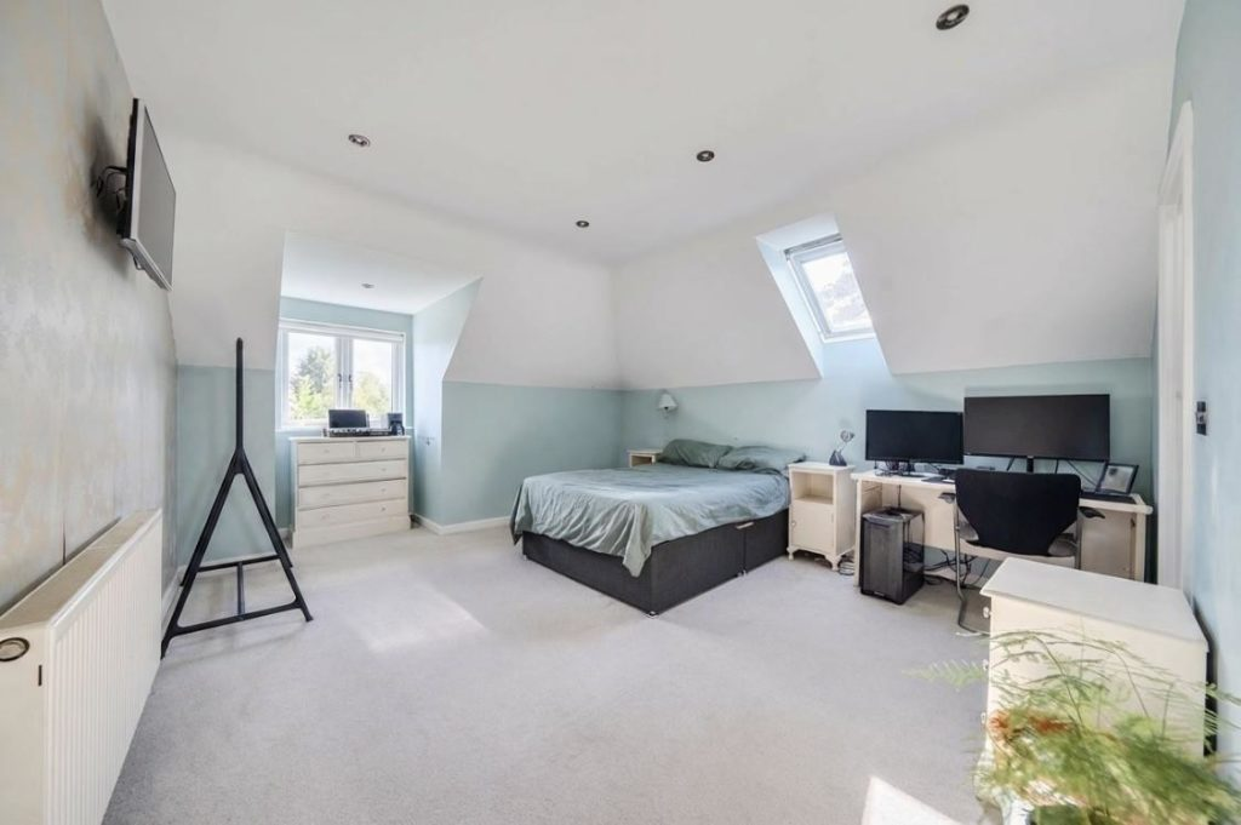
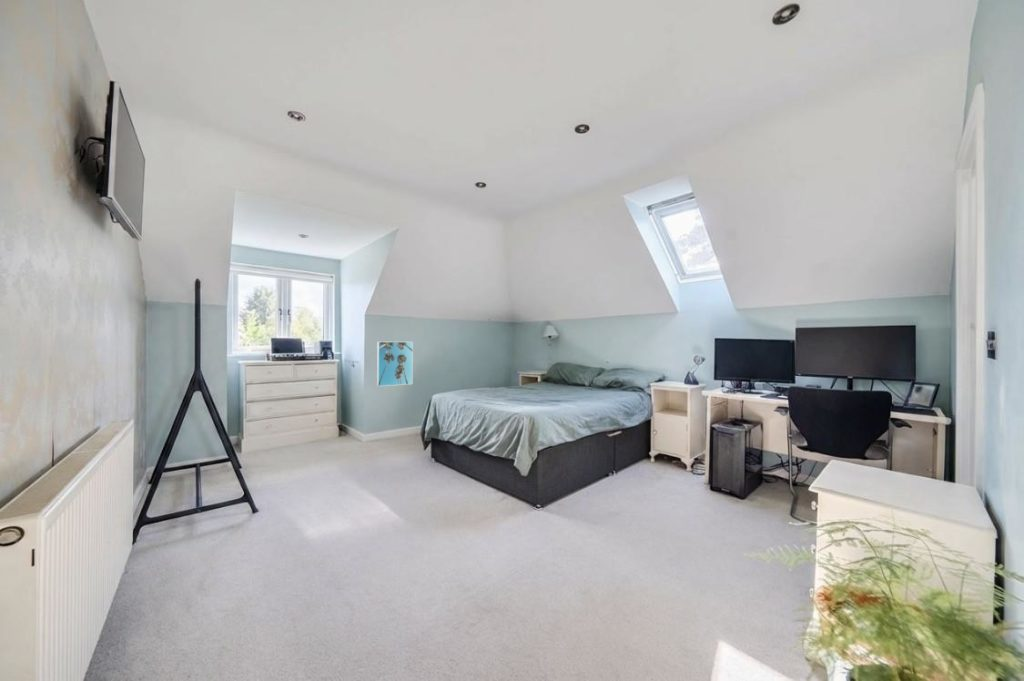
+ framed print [376,341,414,387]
